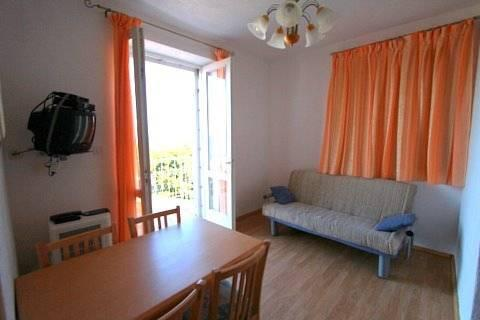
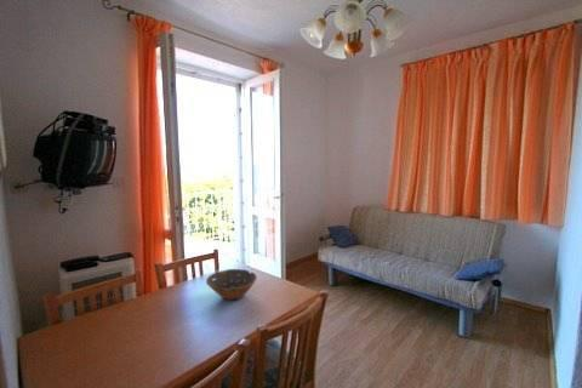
+ bowl [205,268,258,302]
